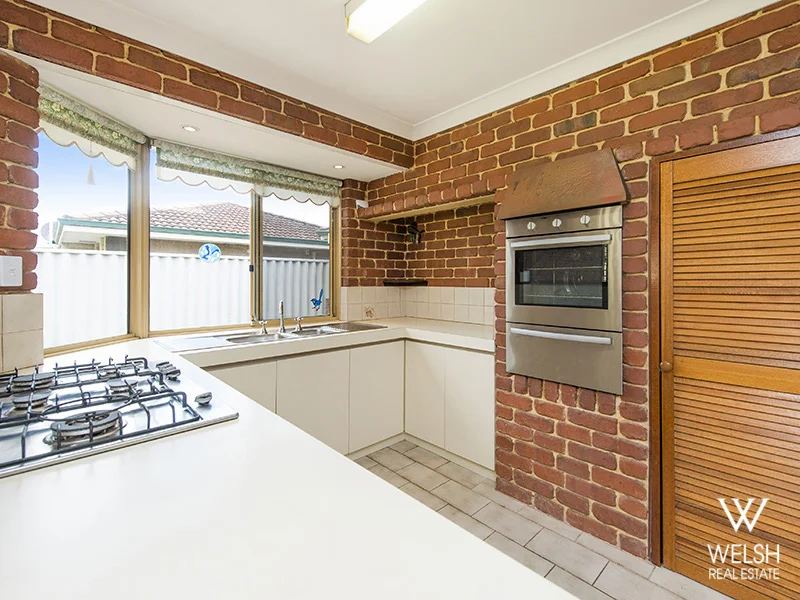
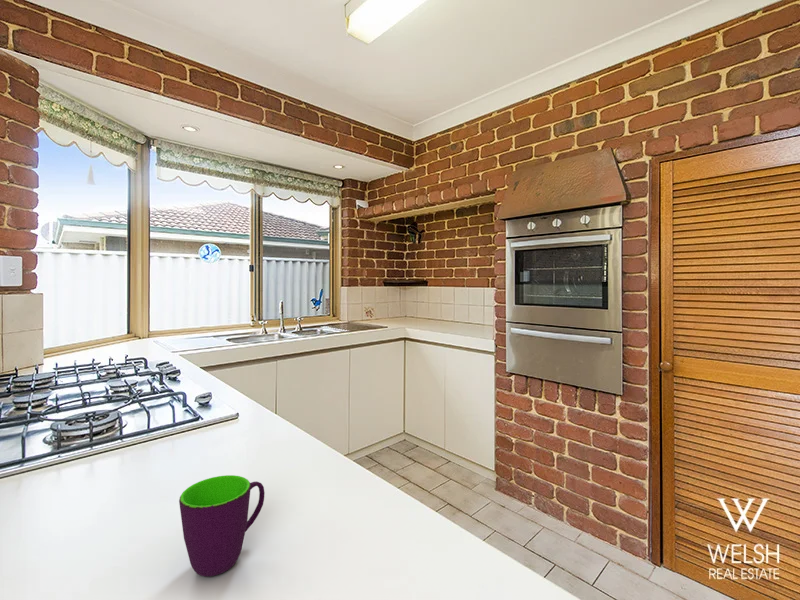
+ mug [178,474,266,577]
